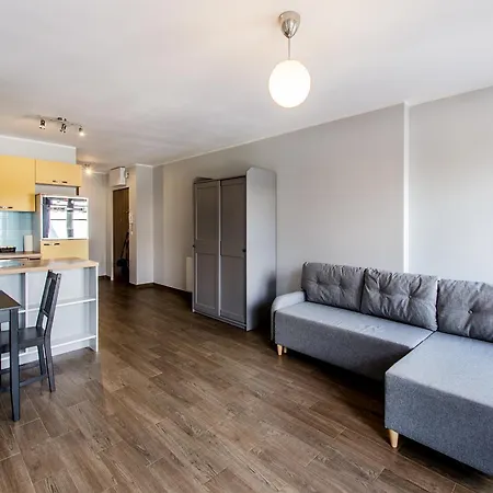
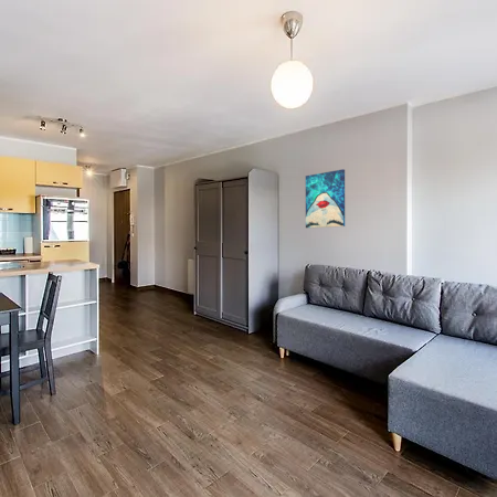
+ wall art [305,168,346,229]
